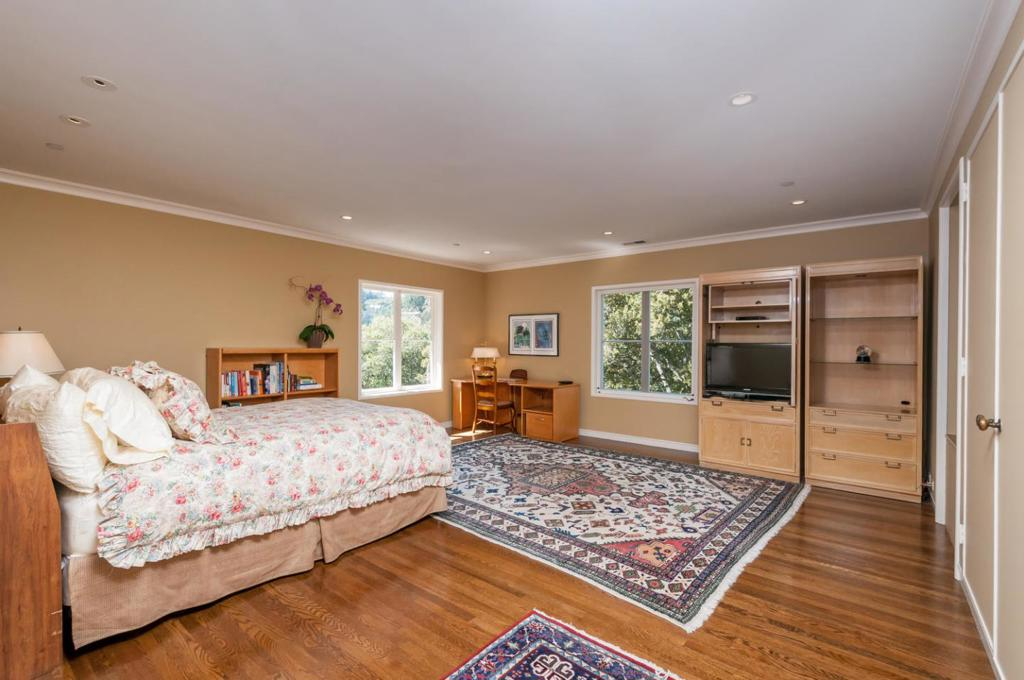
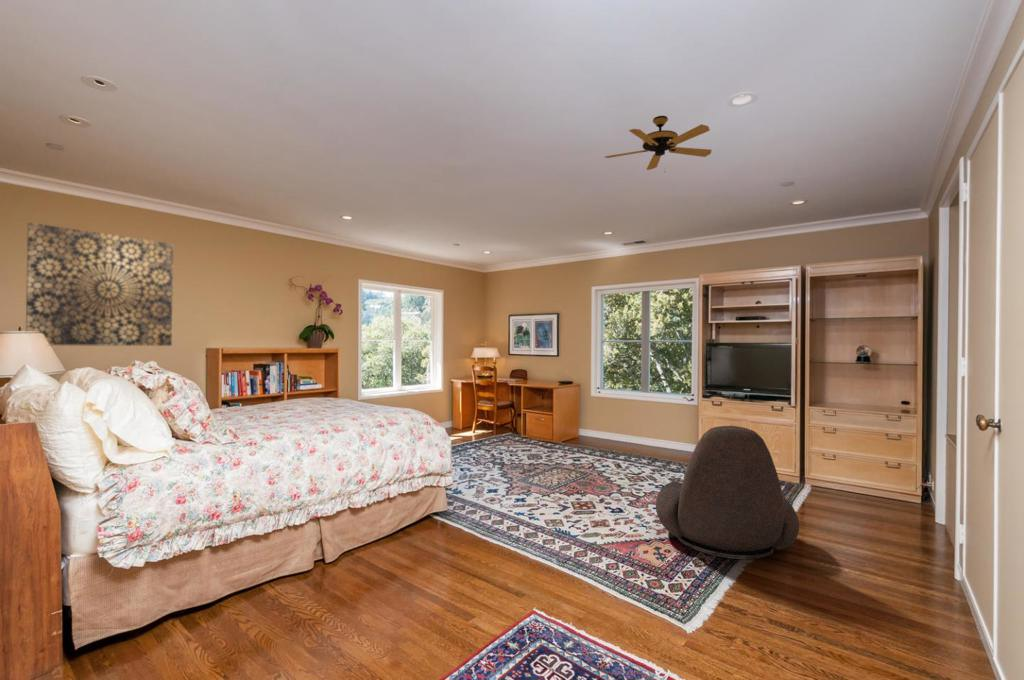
+ armchair [655,425,800,560]
+ wall art [25,222,174,347]
+ ceiling fan [604,115,713,173]
